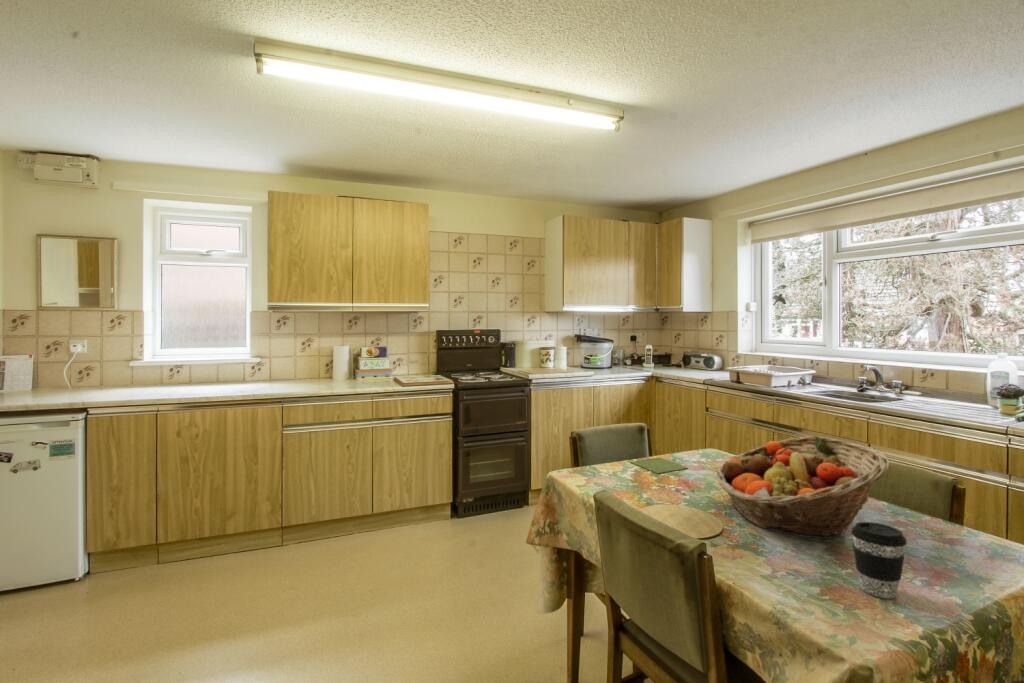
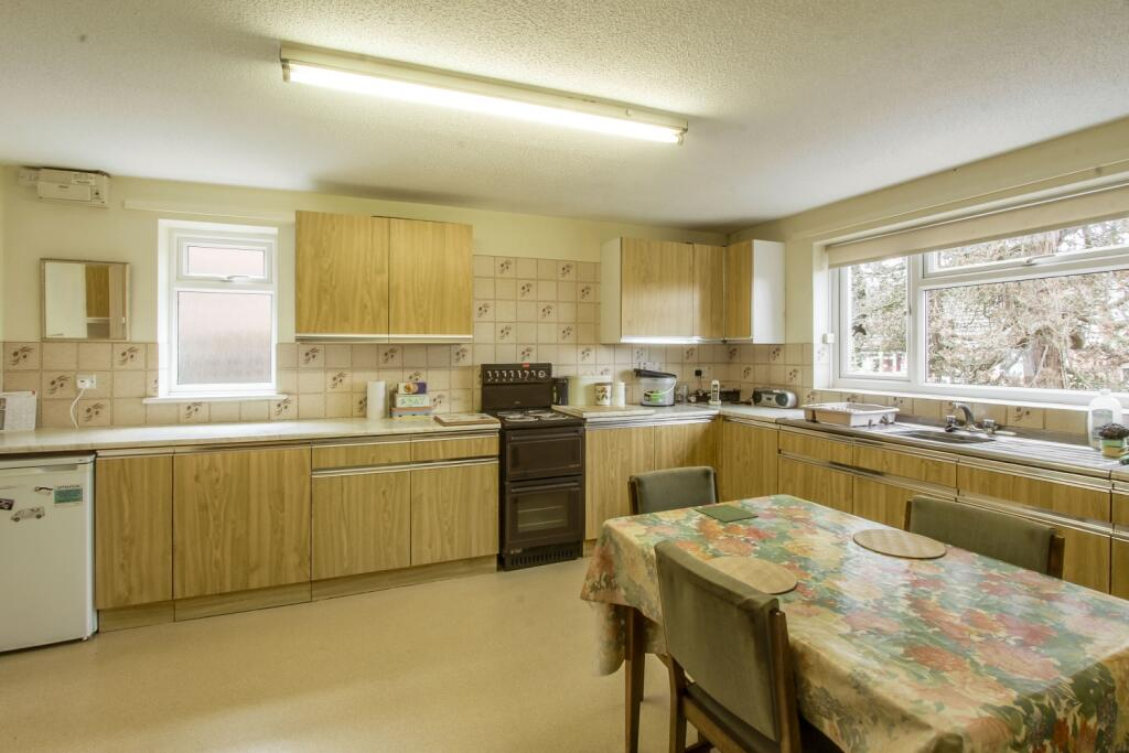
- fruit basket [714,435,890,541]
- coffee cup [850,521,908,599]
